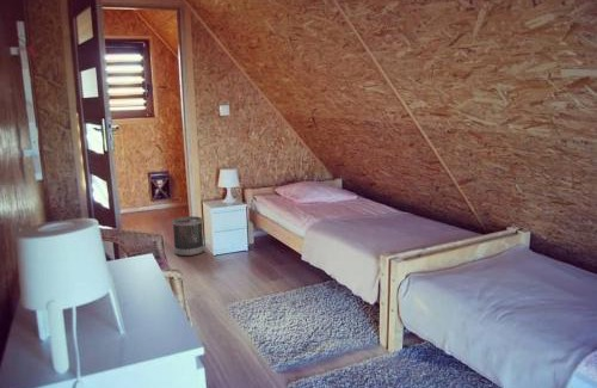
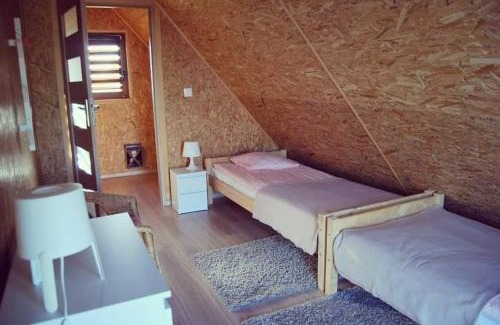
- wastebasket [171,215,205,257]
